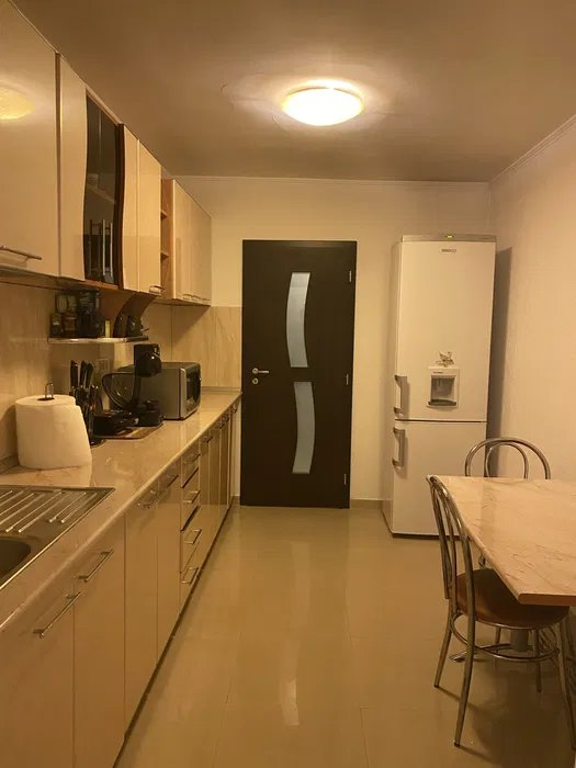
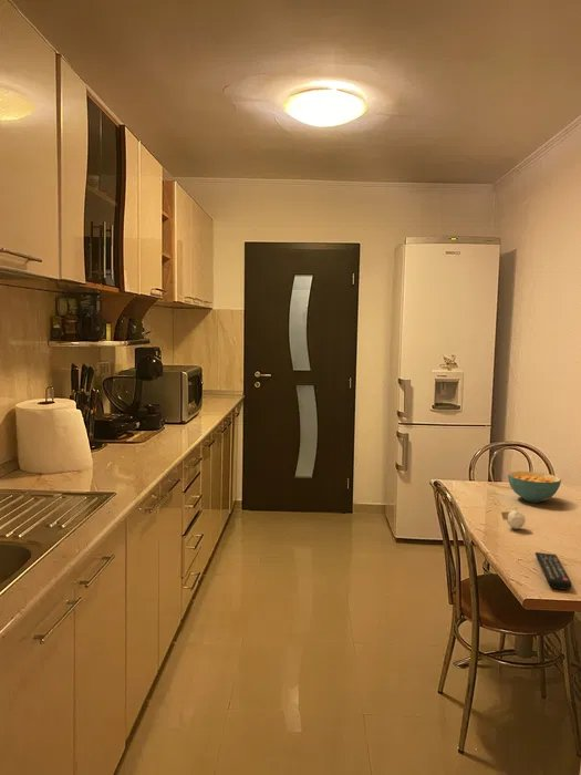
+ remote control [535,551,573,591]
+ fruit [500,505,527,530]
+ cereal bowl [507,471,562,504]
